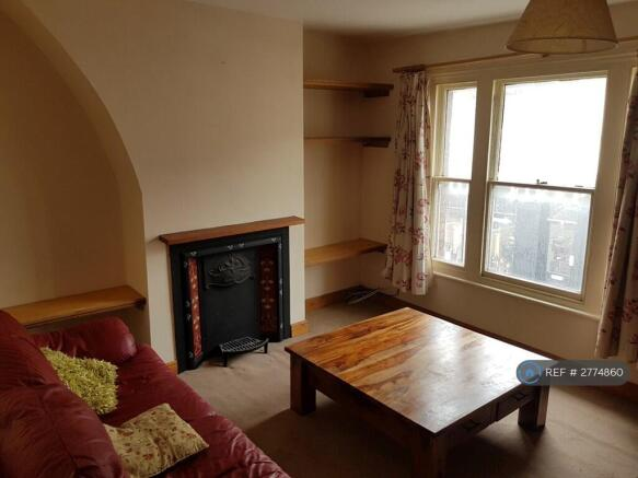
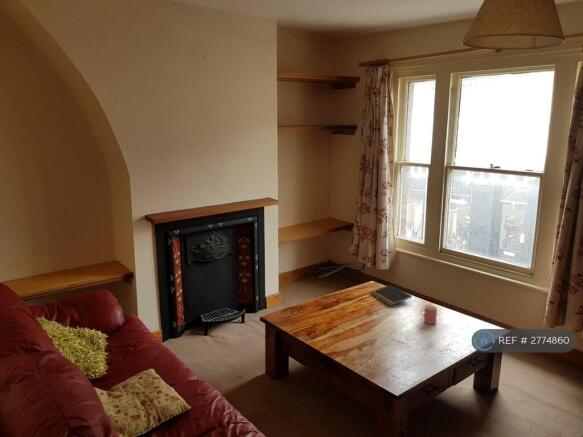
+ cup [419,304,438,325]
+ notepad [369,284,413,307]
